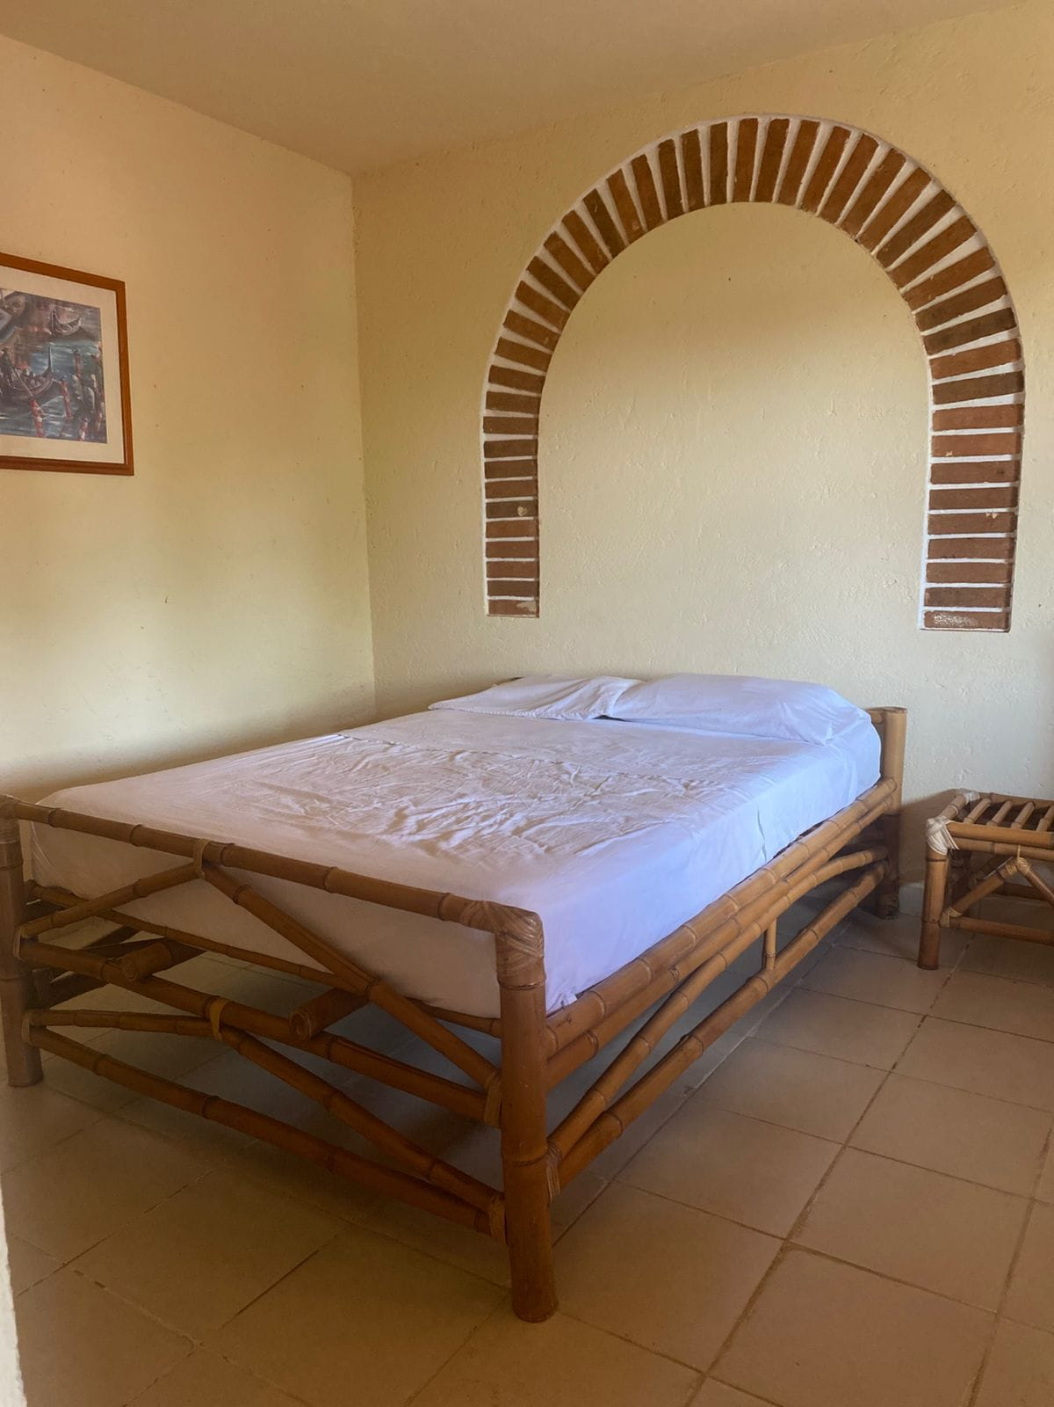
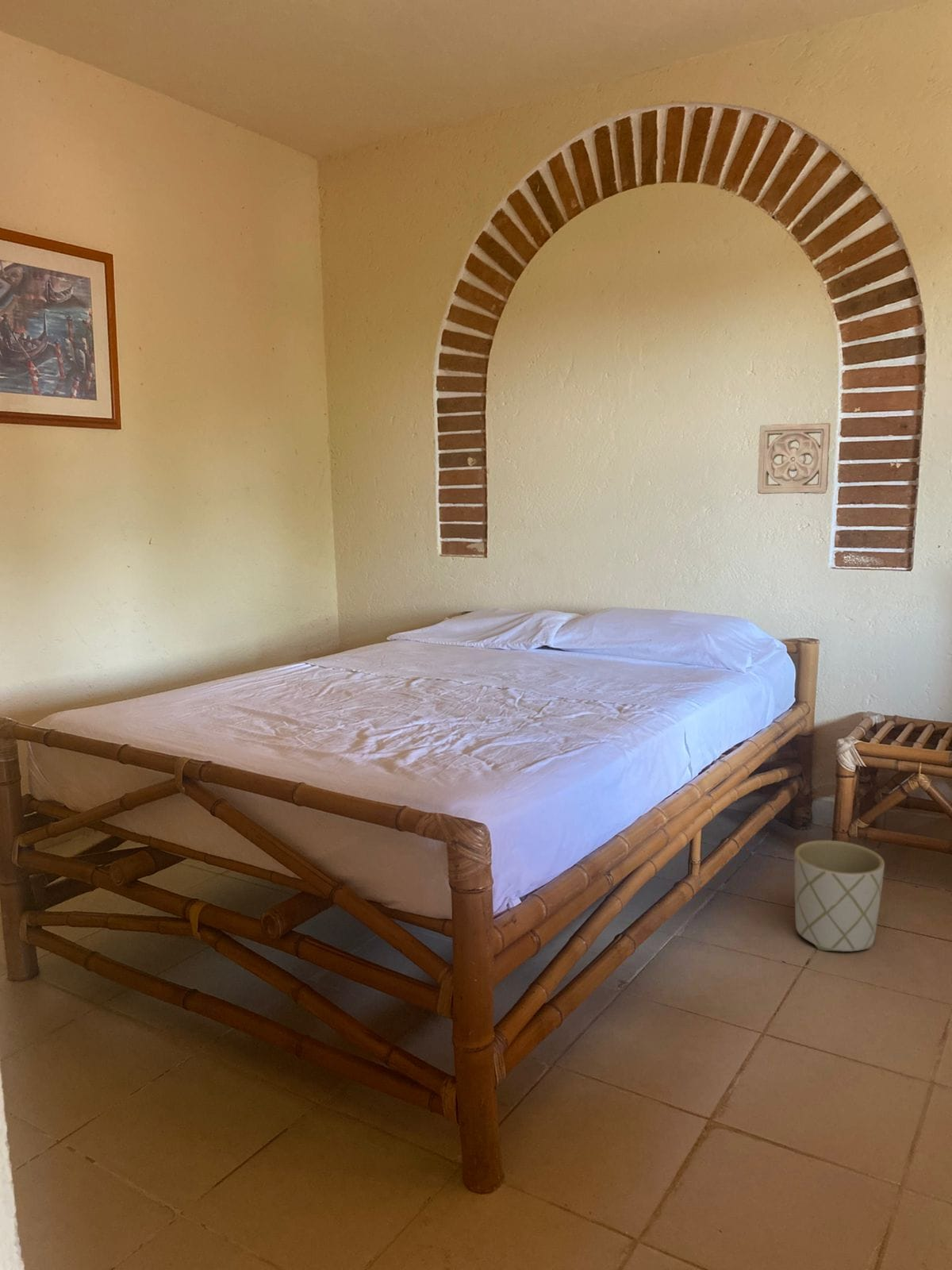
+ planter [794,840,885,952]
+ wall ornament [757,422,831,495]
